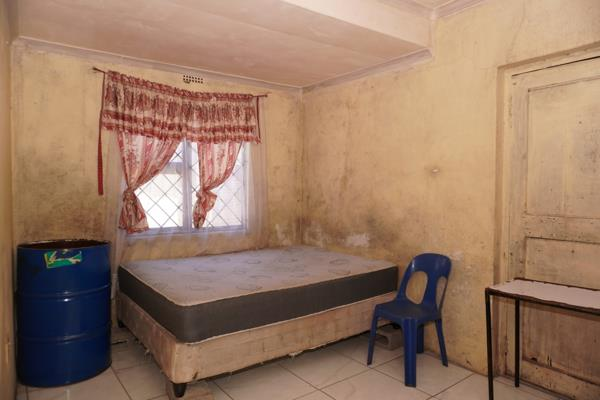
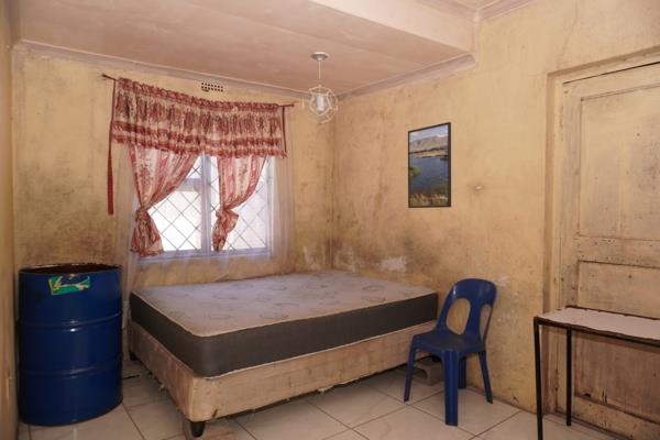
+ pendant light [301,52,339,124]
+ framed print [407,121,452,209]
